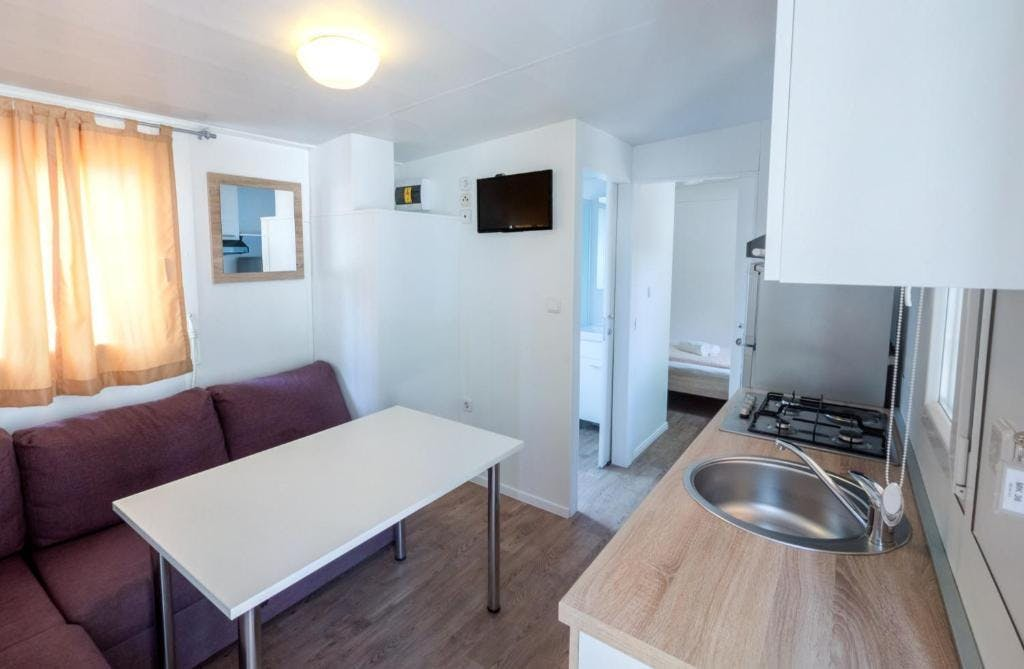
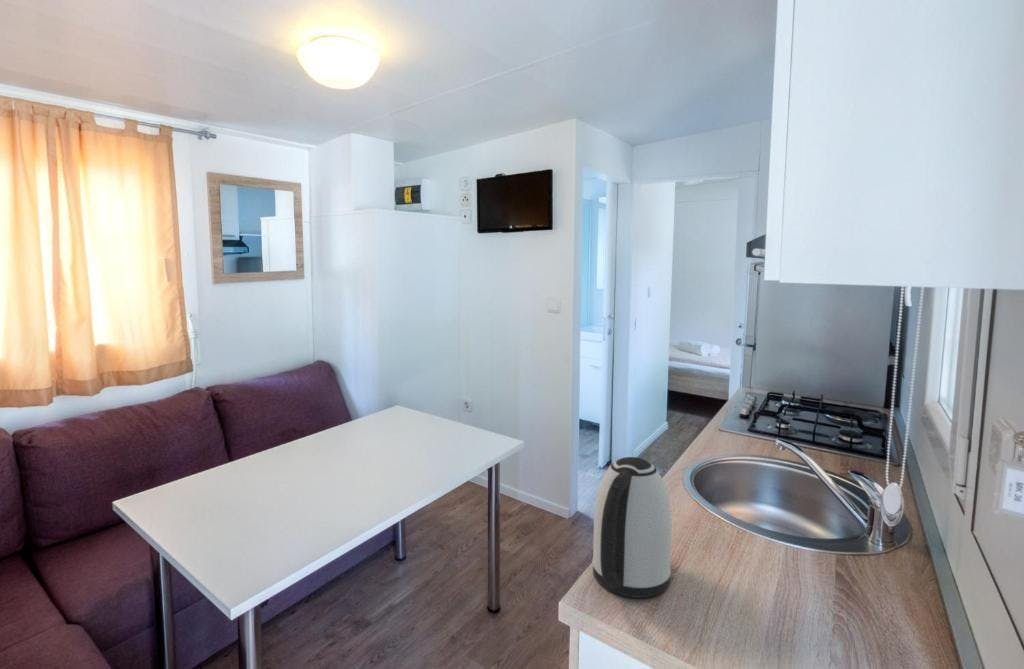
+ kettle [591,456,673,599]
